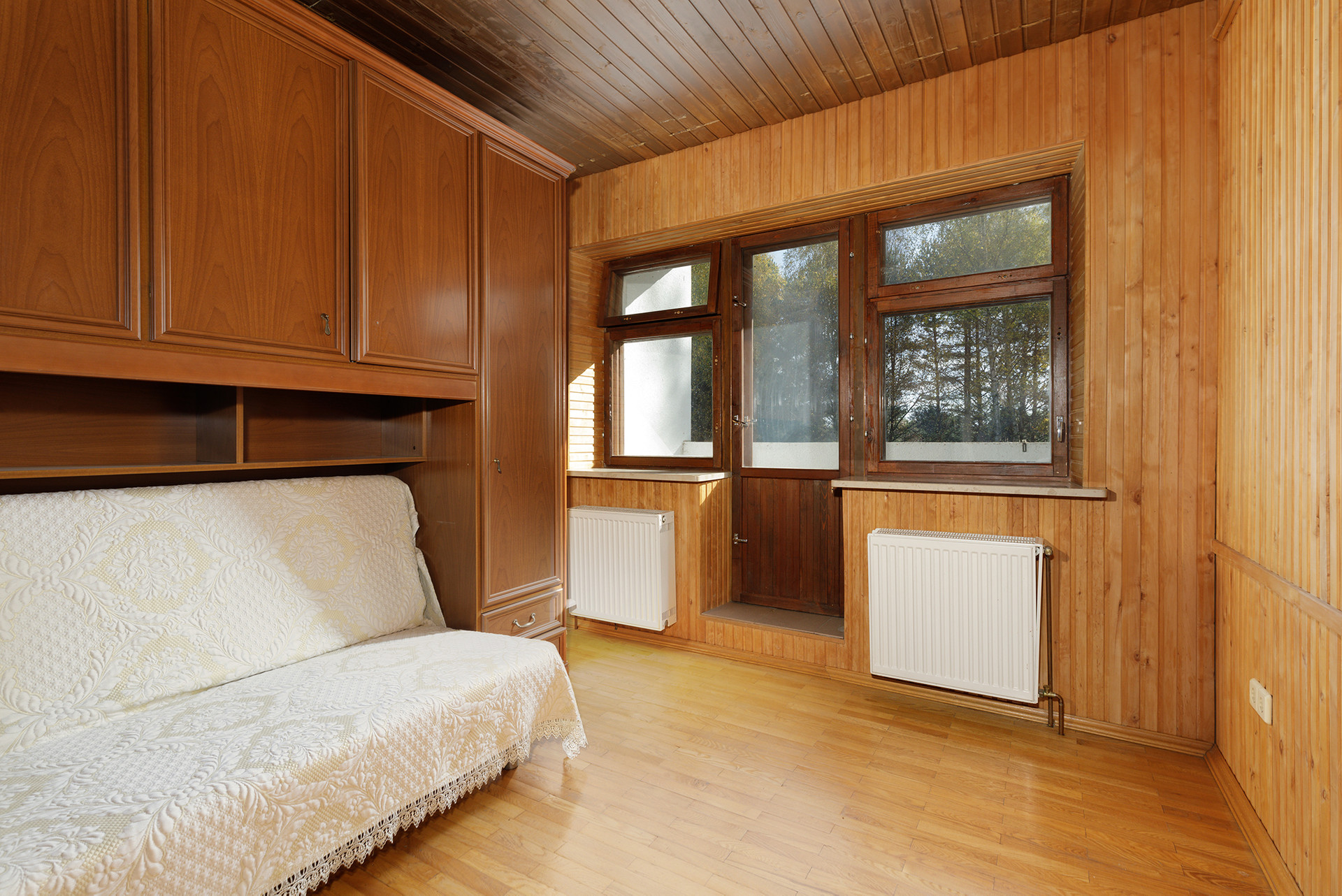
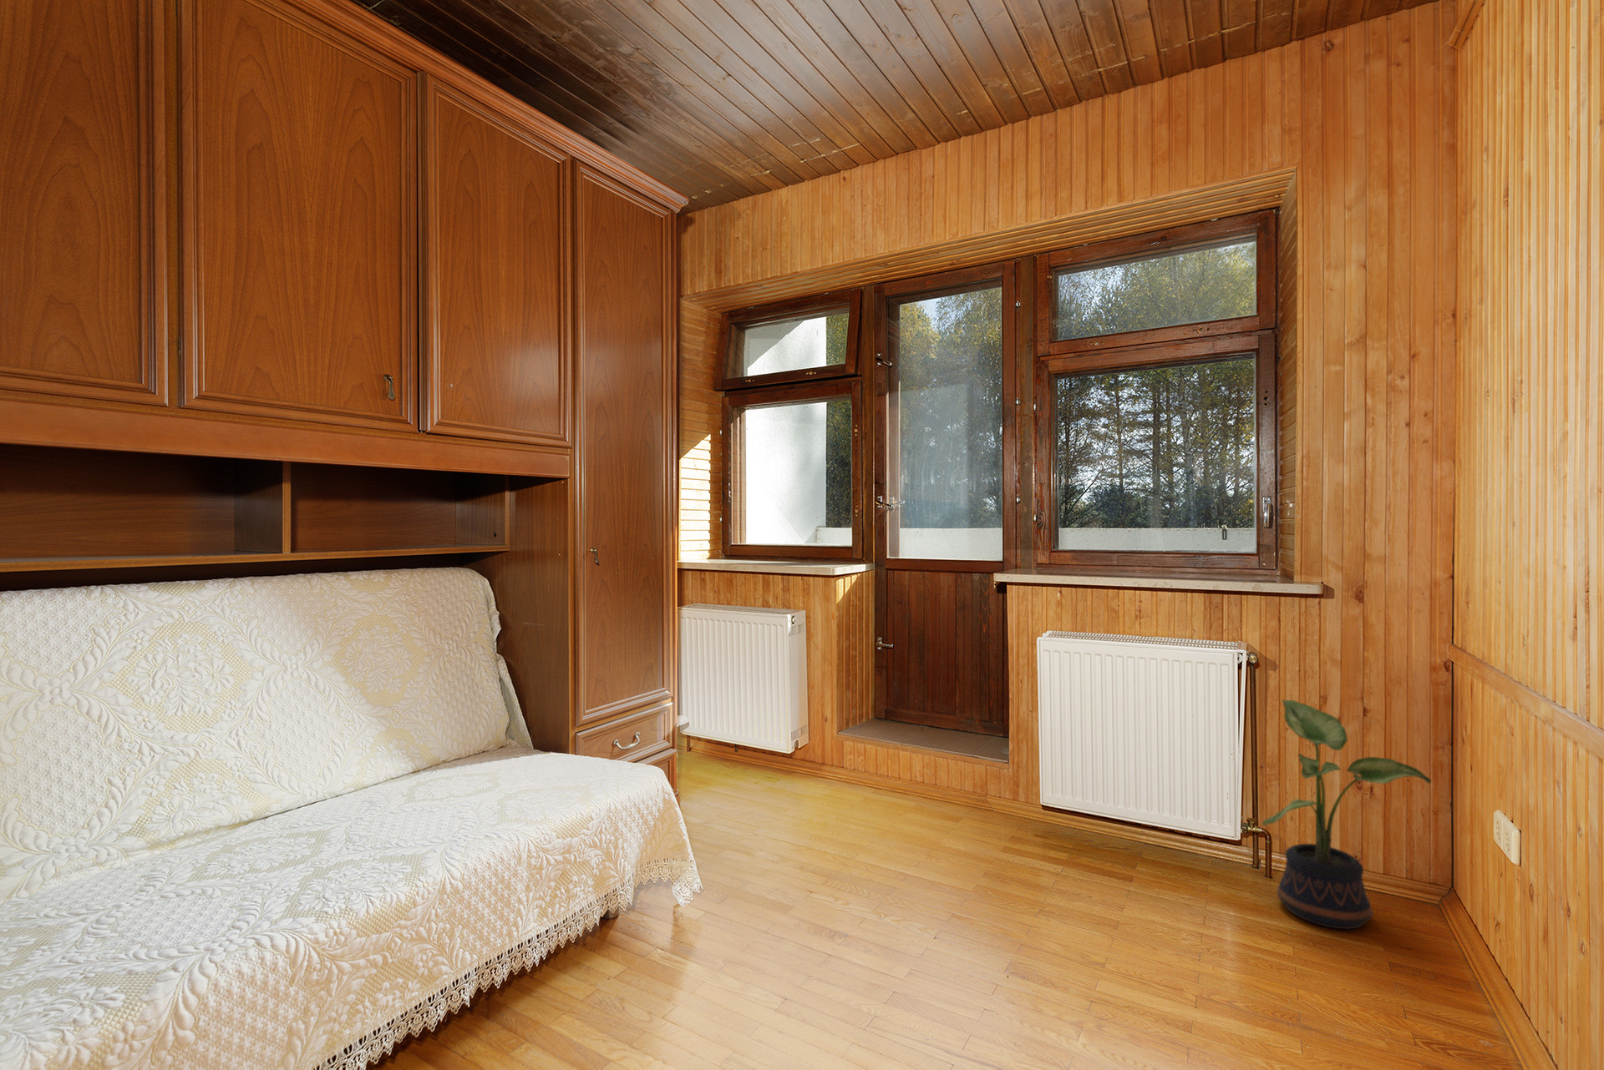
+ potted plant [1261,700,1432,930]
